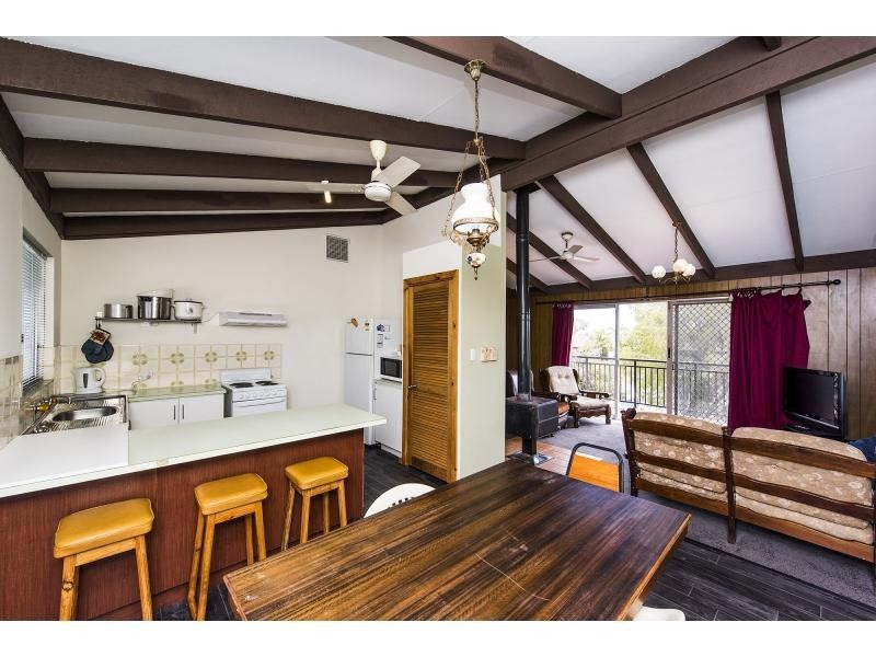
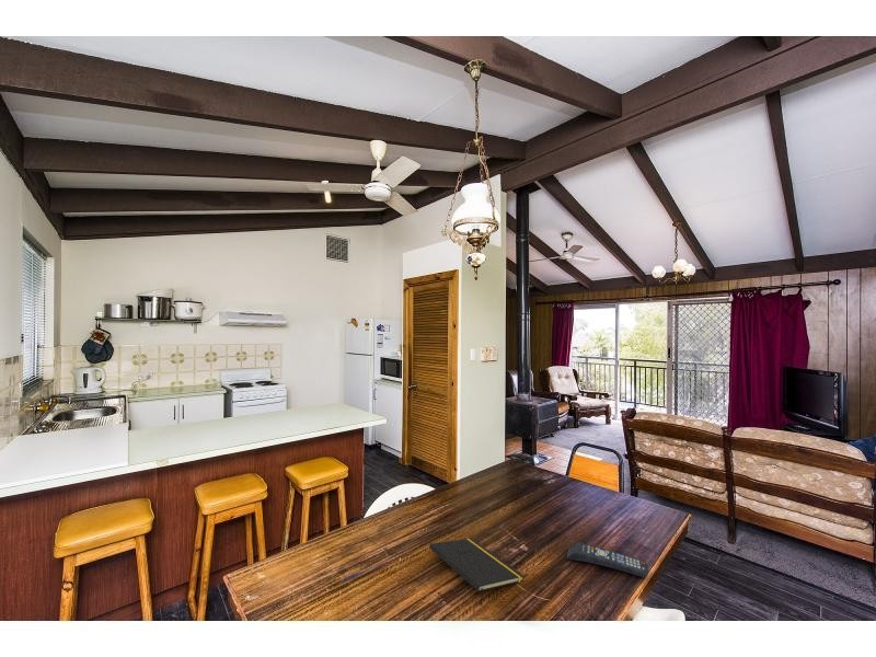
+ remote control [566,541,649,578]
+ pen [339,561,390,583]
+ notepad [428,538,525,607]
